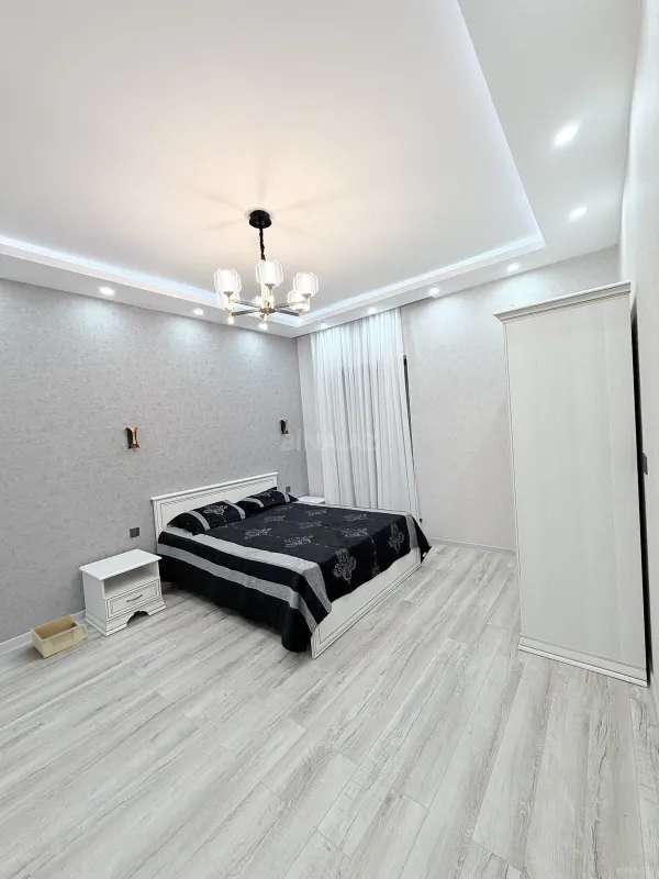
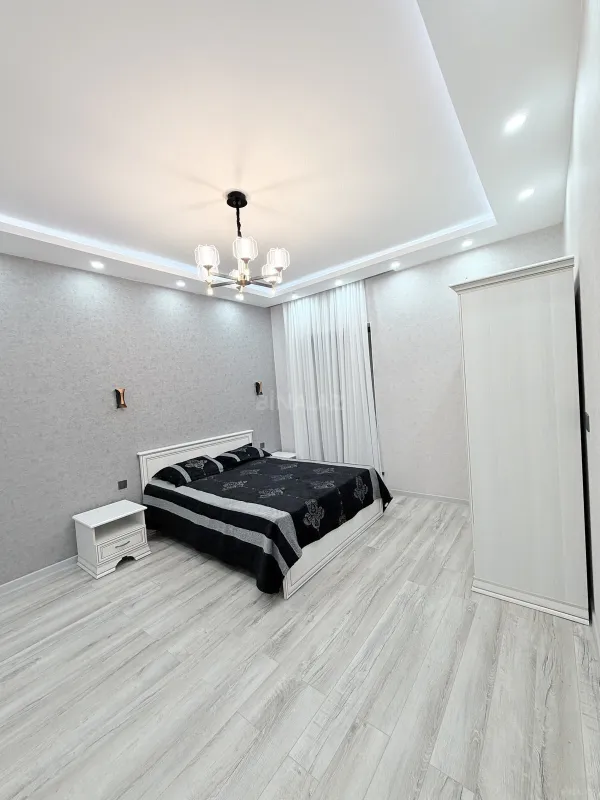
- storage bin [29,613,89,659]
